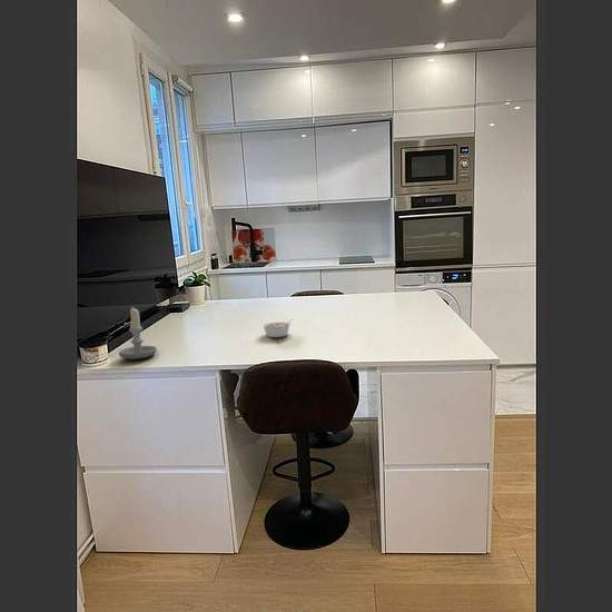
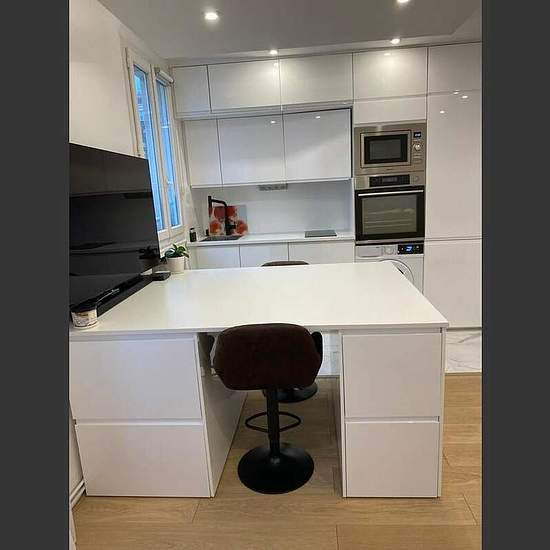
- candle [118,306,158,361]
- legume [260,317,296,338]
